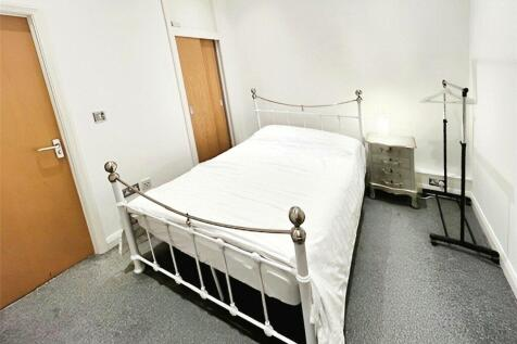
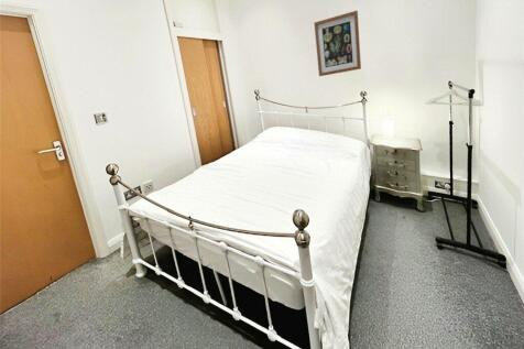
+ wall art [313,10,362,77]
